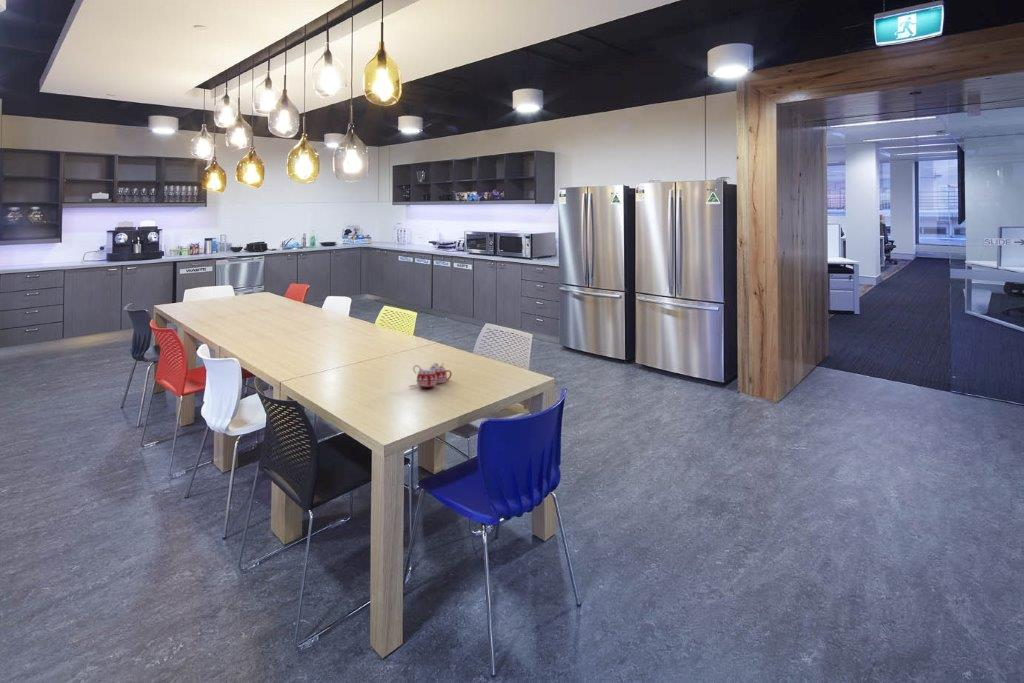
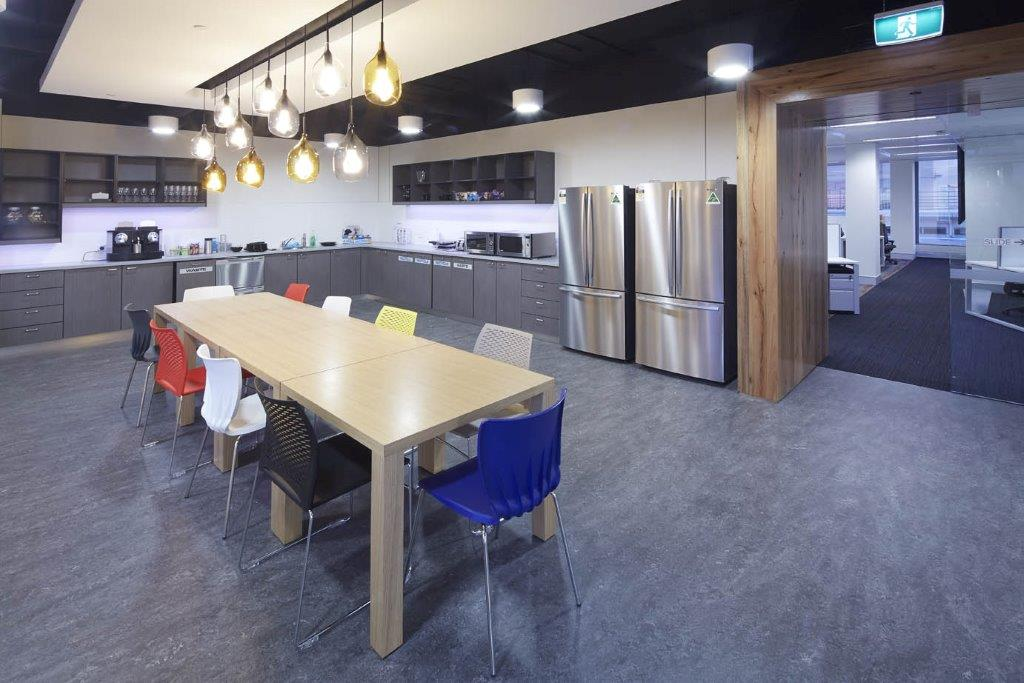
- mug [408,362,453,389]
